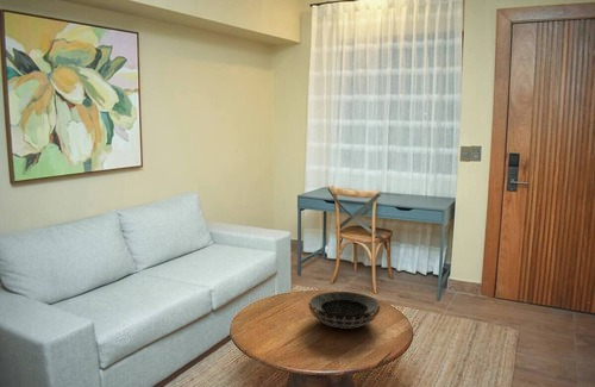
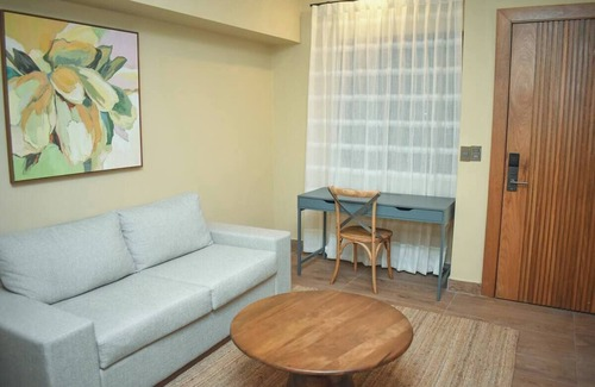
- decorative bowl [307,291,382,329]
